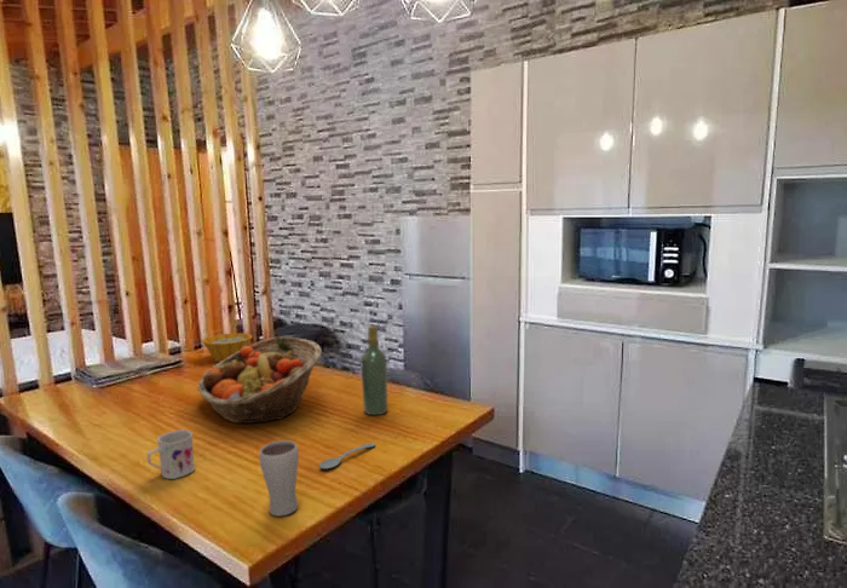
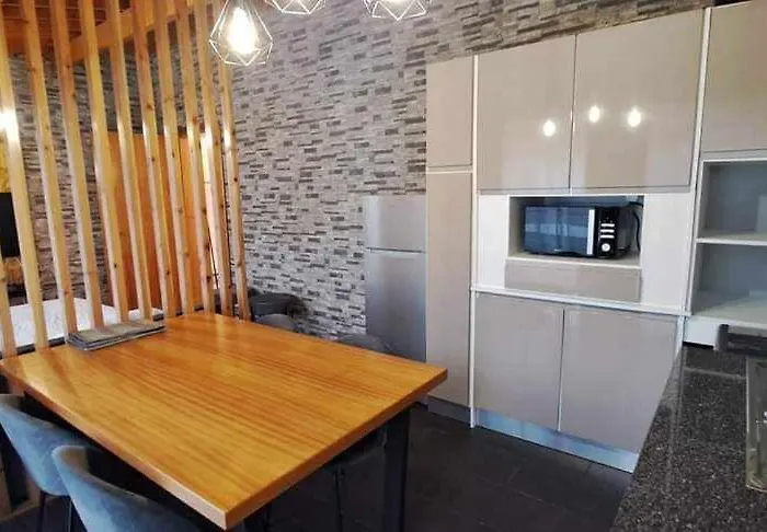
- spoon [318,442,376,469]
- wine bottle [359,324,388,416]
- drinking glass [258,439,300,518]
- fruit basket [196,335,323,425]
- bowl [201,333,253,363]
- mug [146,428,196,480]
